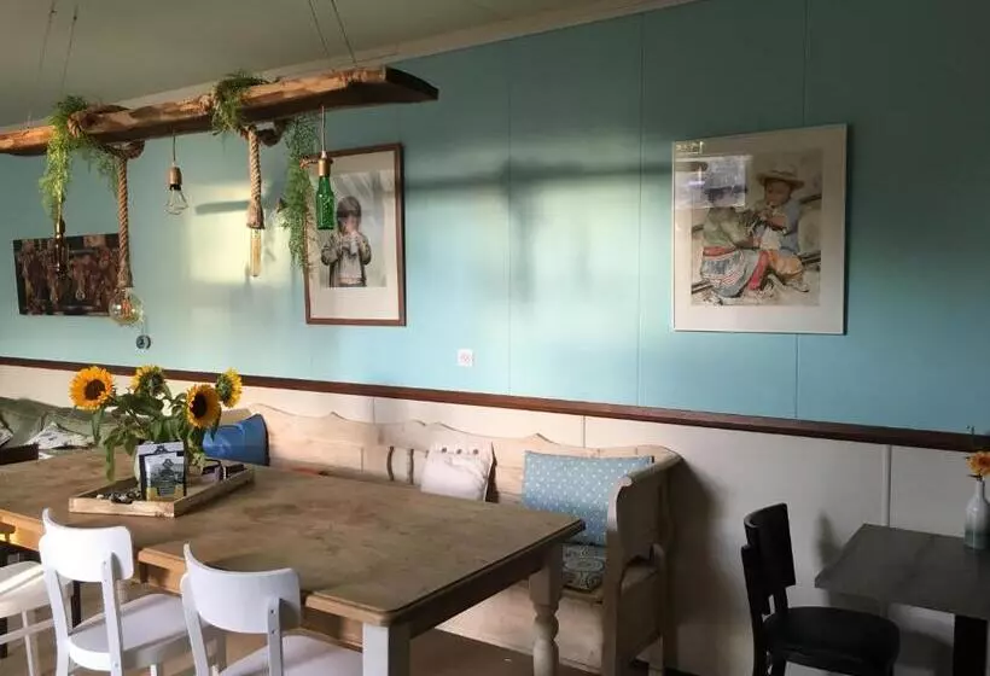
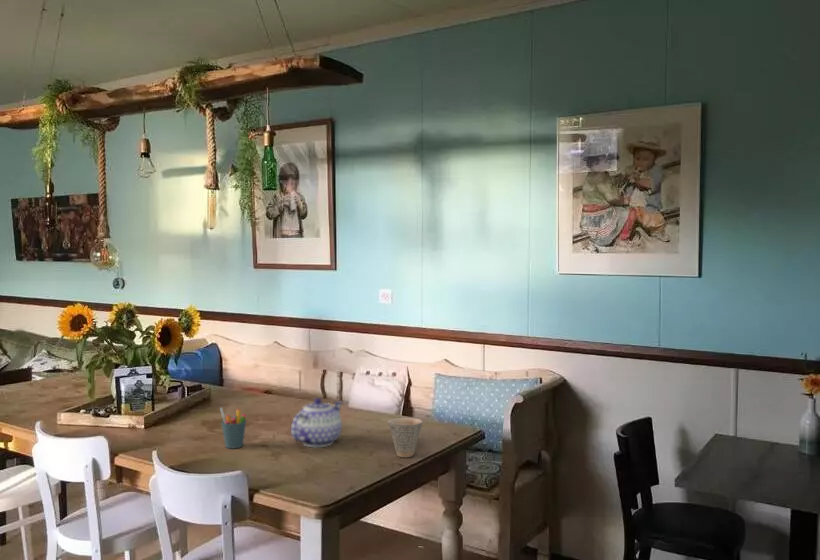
+ pen holder [219,407,247,449]
+ cup [387,417,424,458]
+ teapot [290,397,343,448]
